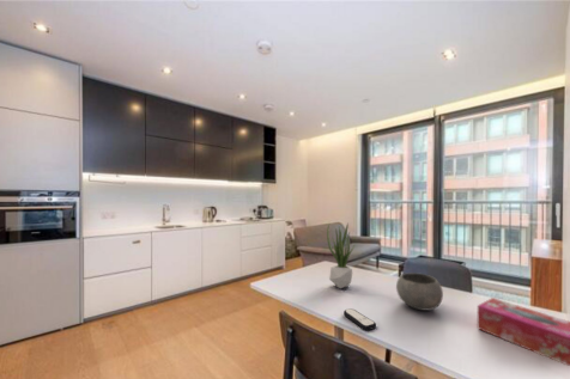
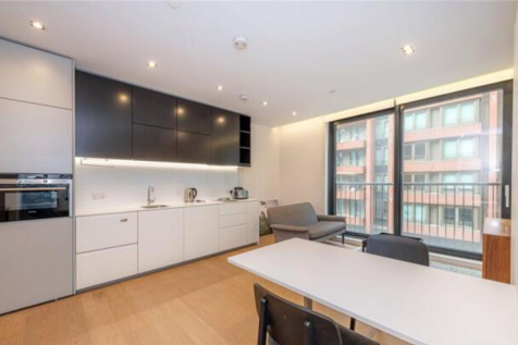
- potted plant [326,222,356,289]
- tissue box [477,297,570,367]
- remote control [342,307,377,331]
- bowl [395,271,444,312]
